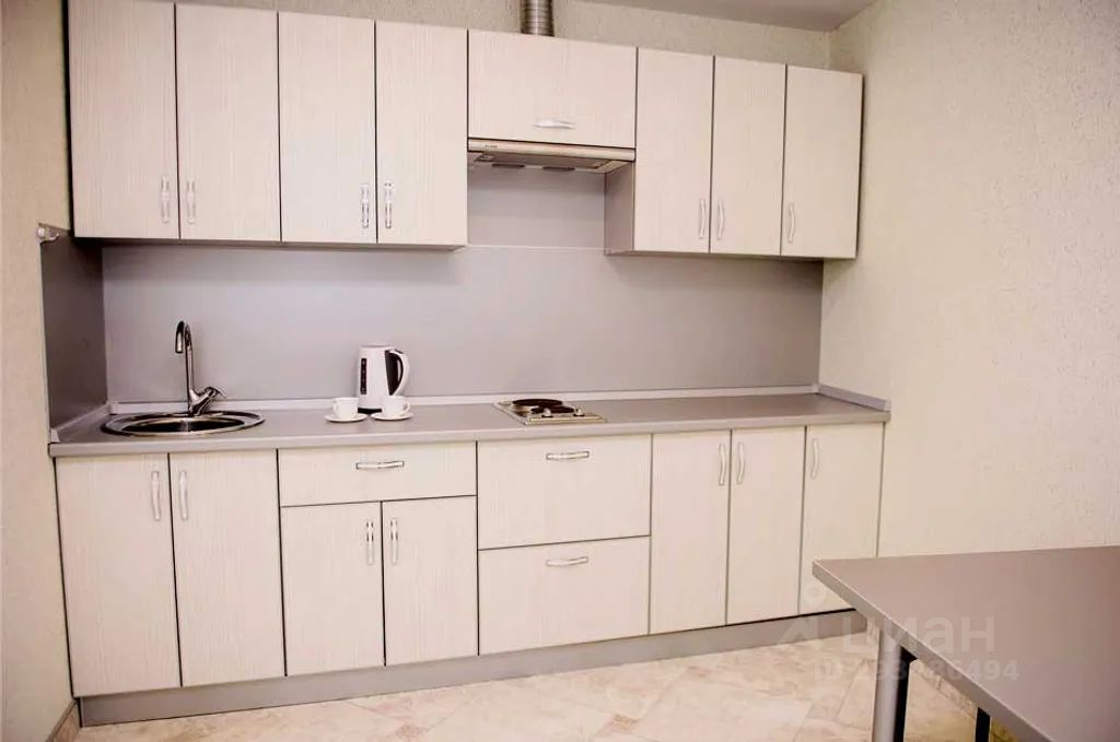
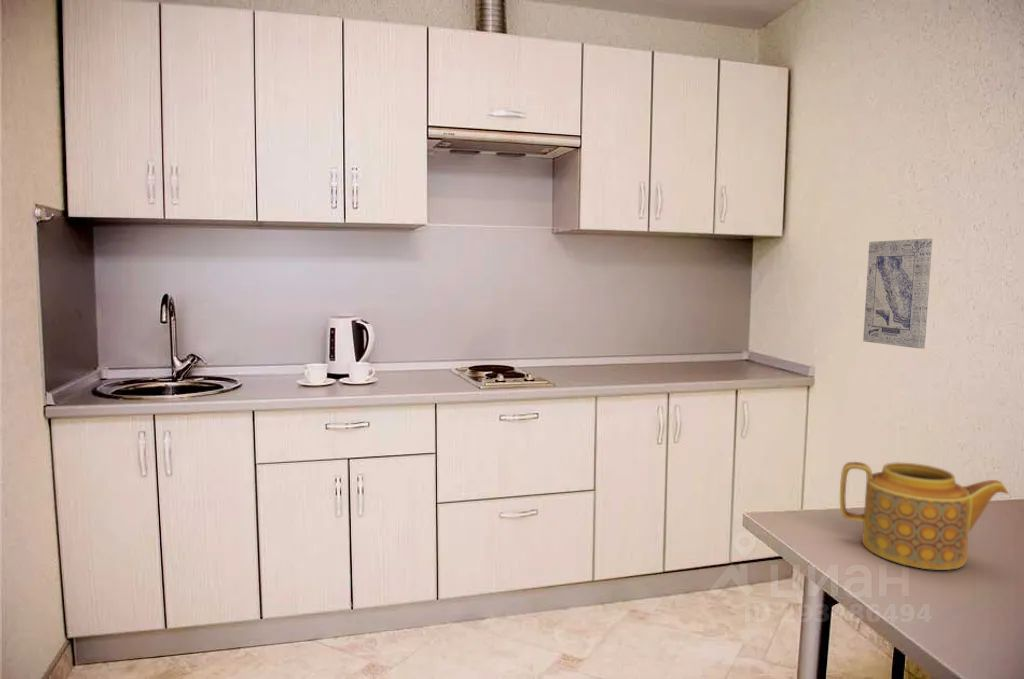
+ teapot [839,461,1010,571]
+ wall art [862,238,933,350]
